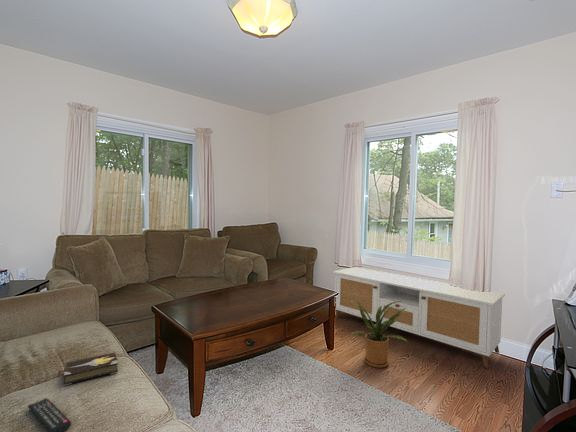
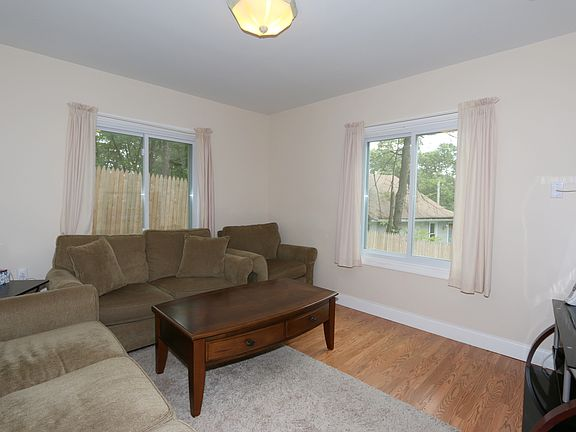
- remote control [27,397,72,432]
- house plant [348,300,407,369]
- hardback book [57,351,119,387]
- storage bench [332,266,506,369]
